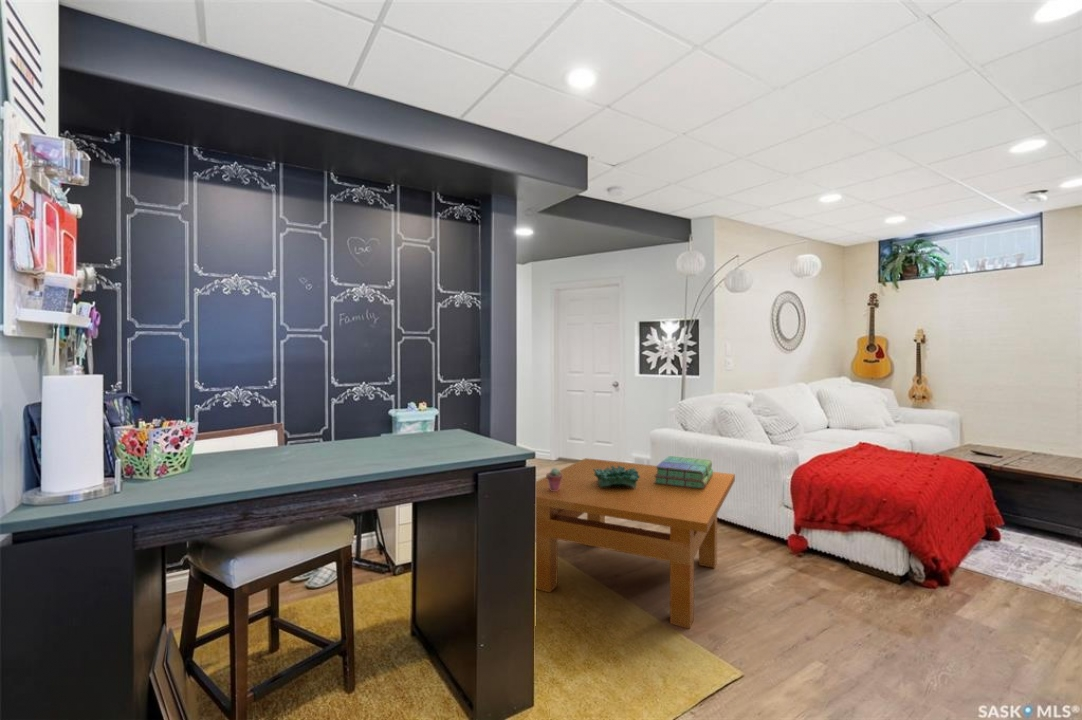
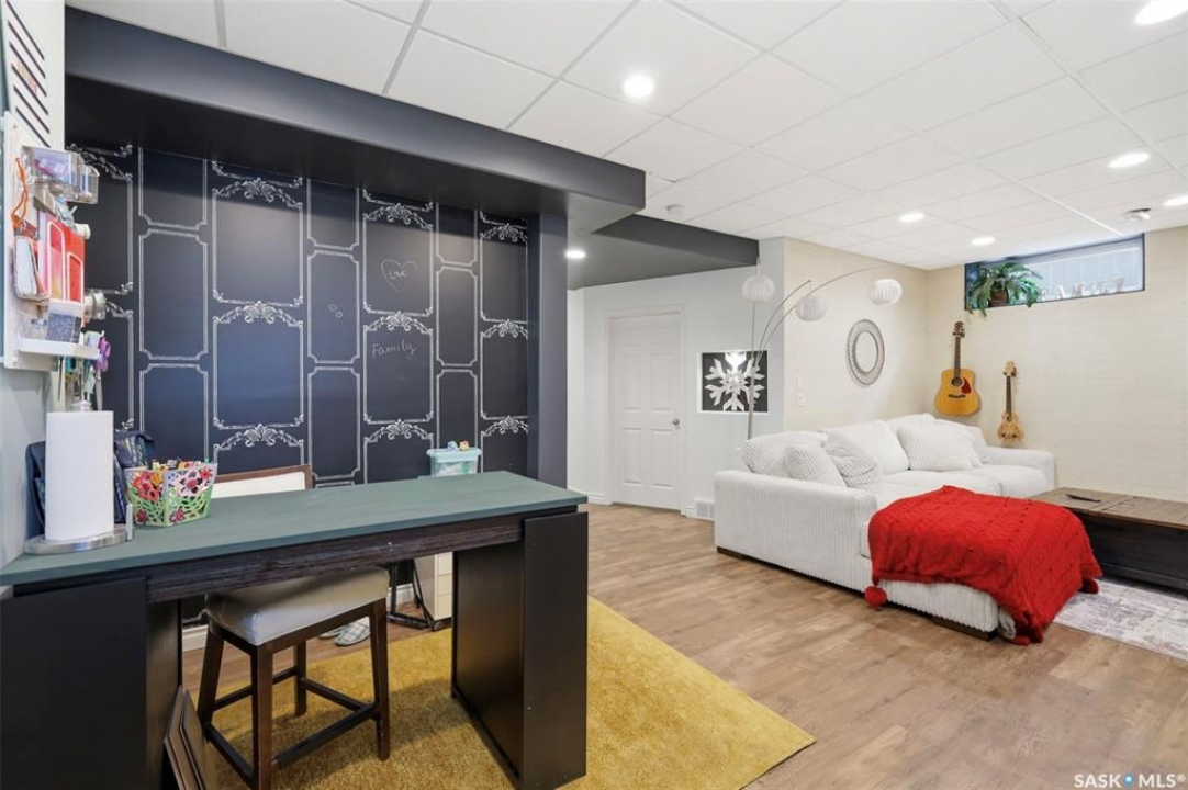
- potted succulent [545,467,563,491]
- decorative bowl [593,466,640,488]
- stack of books [654,455,714,489]
- table [535,457,736,630]
